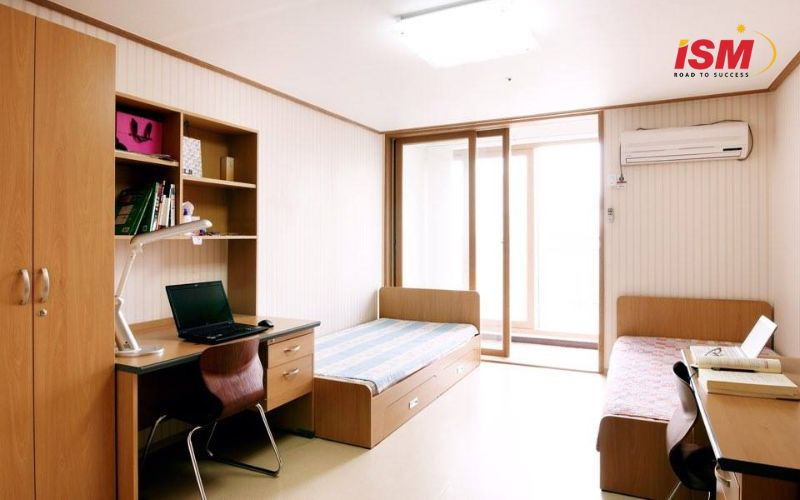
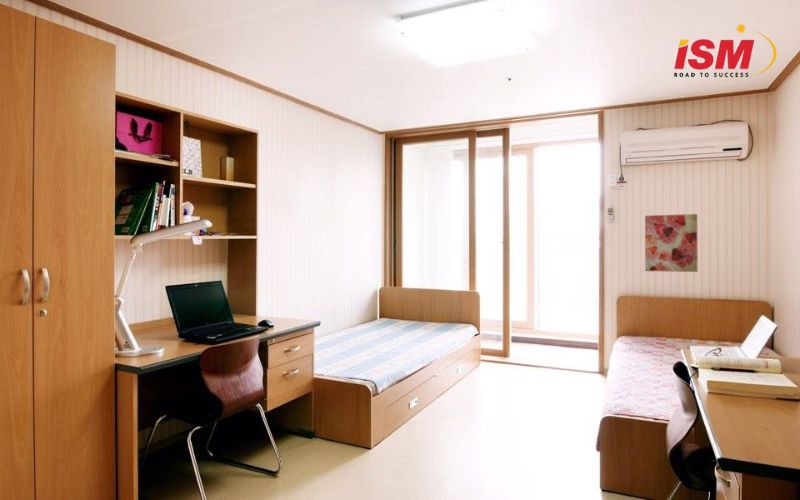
+ wall art [644,213,699,273]
